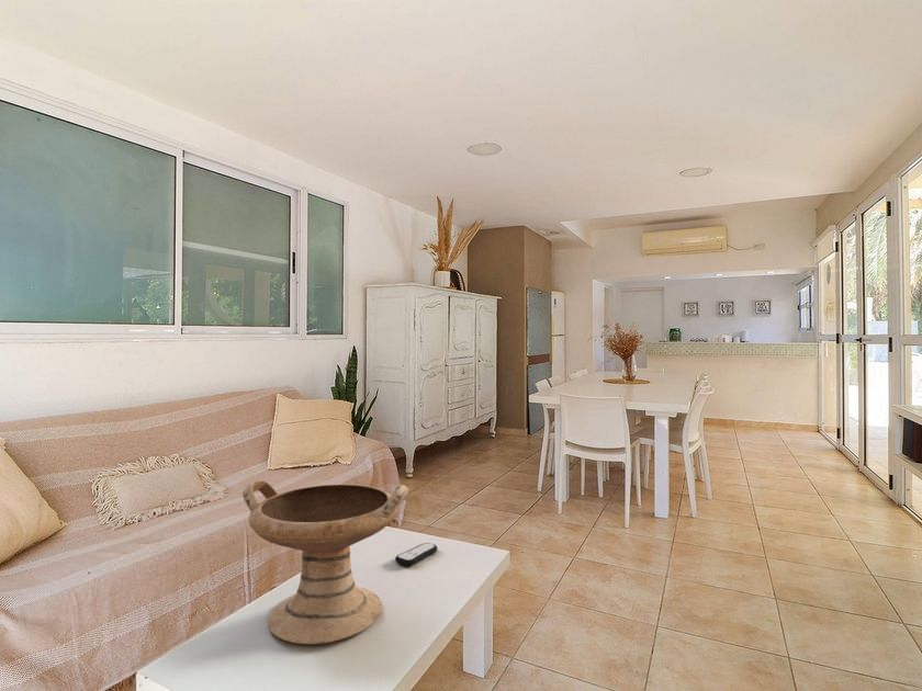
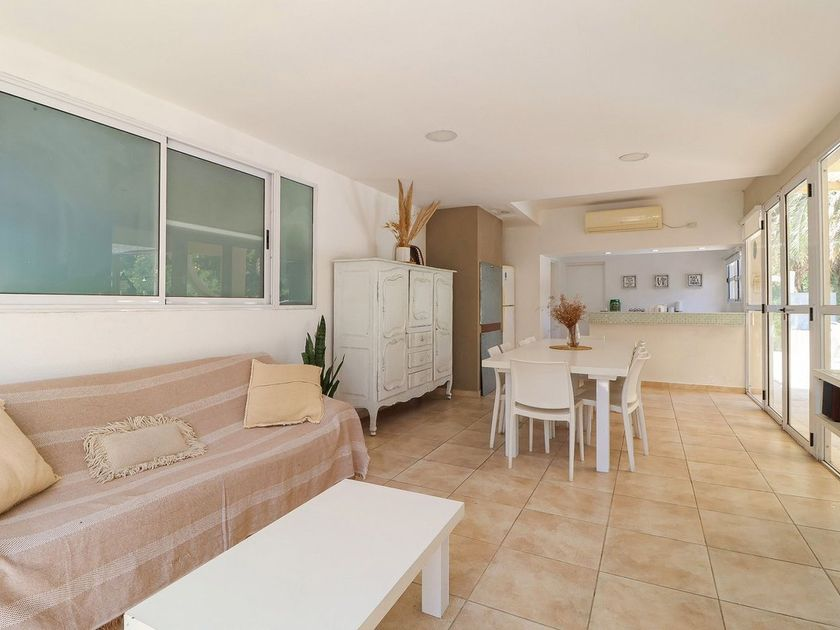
- remote control [394,542,438,567]
- decorative bowl [241,479,409,645]
